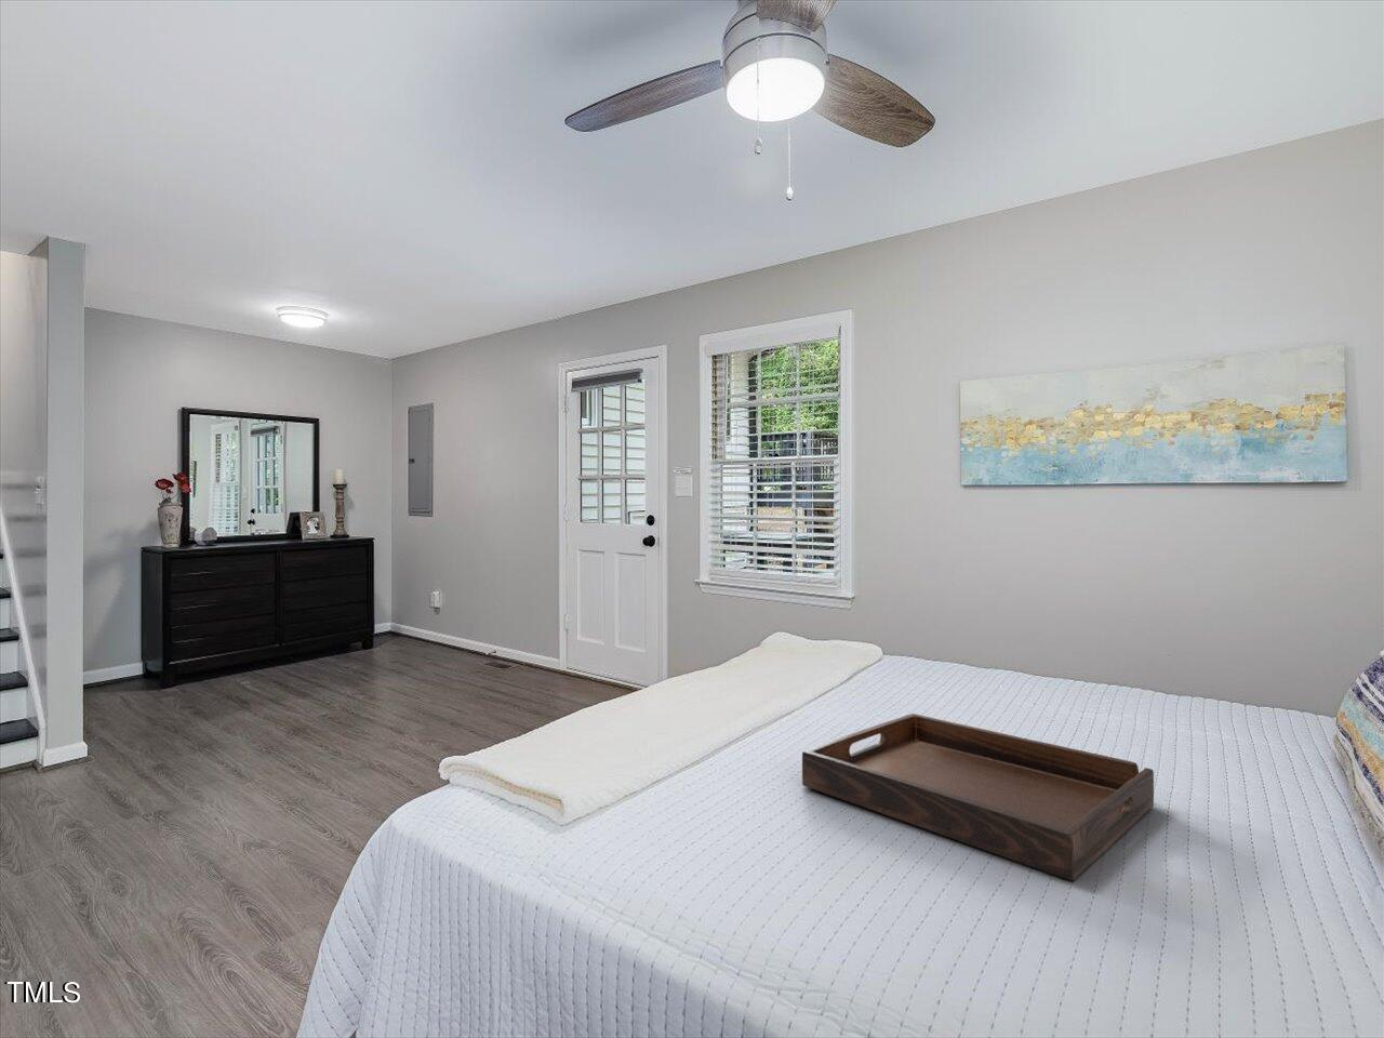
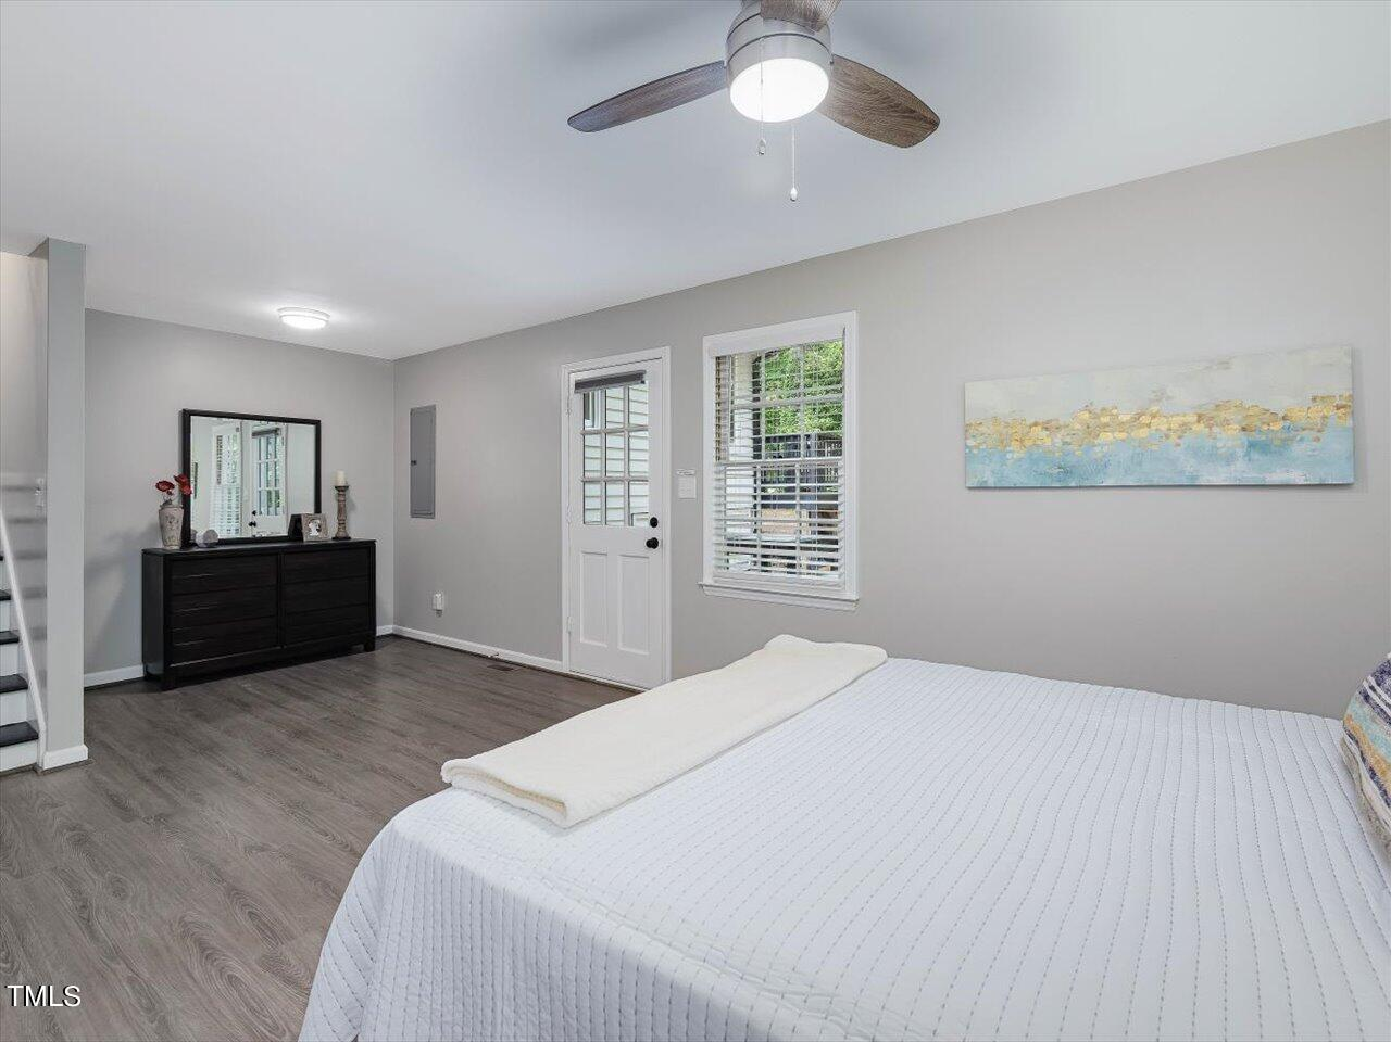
- serving tray [801,713,1155,881]
